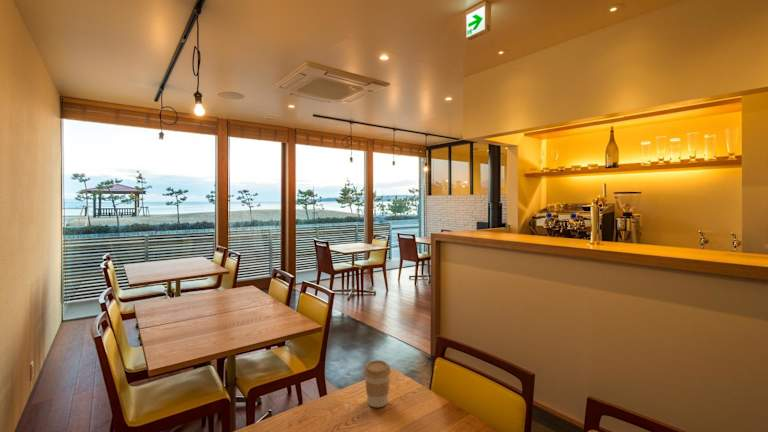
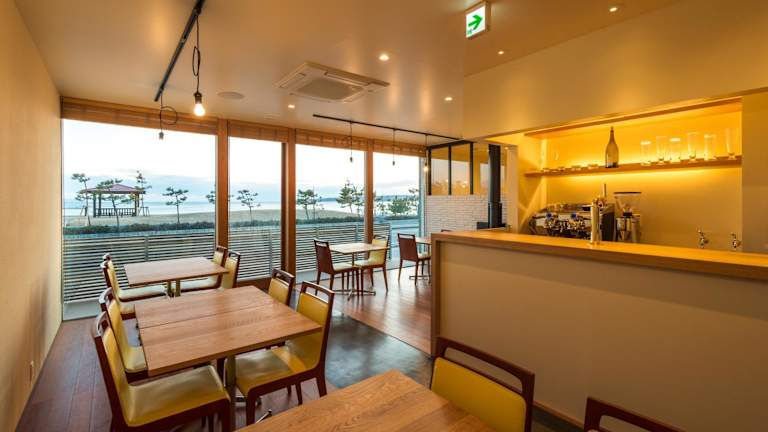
- coffee cup [363,359,392,408]
